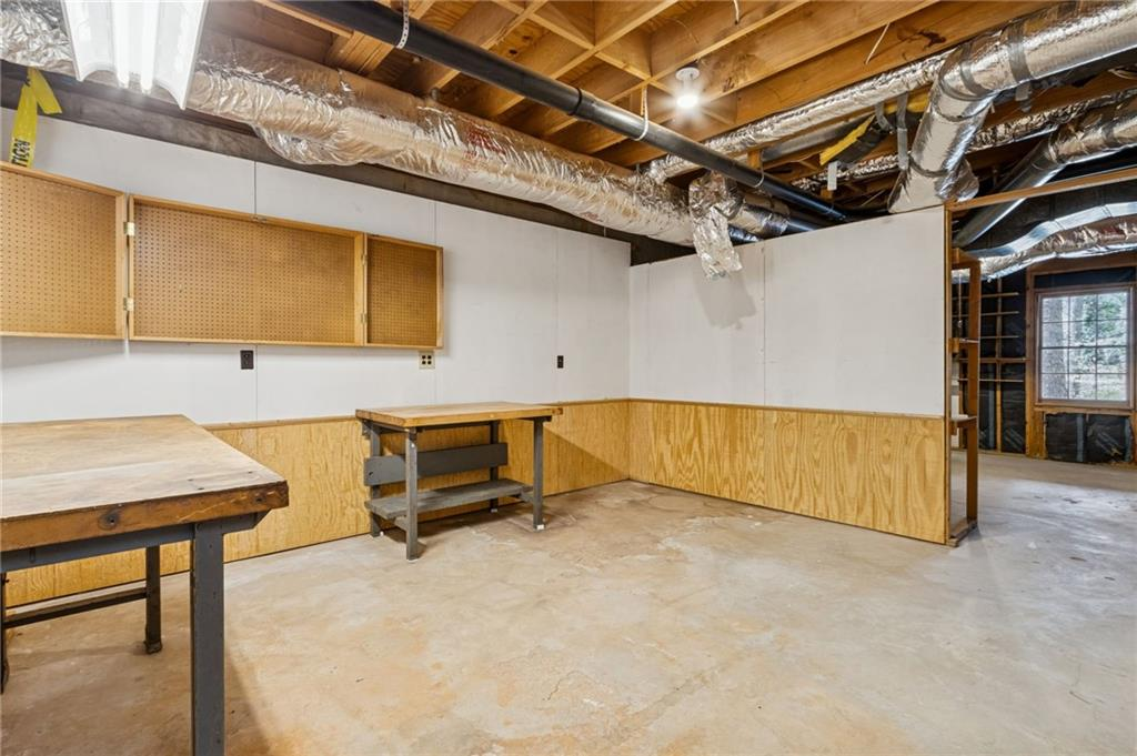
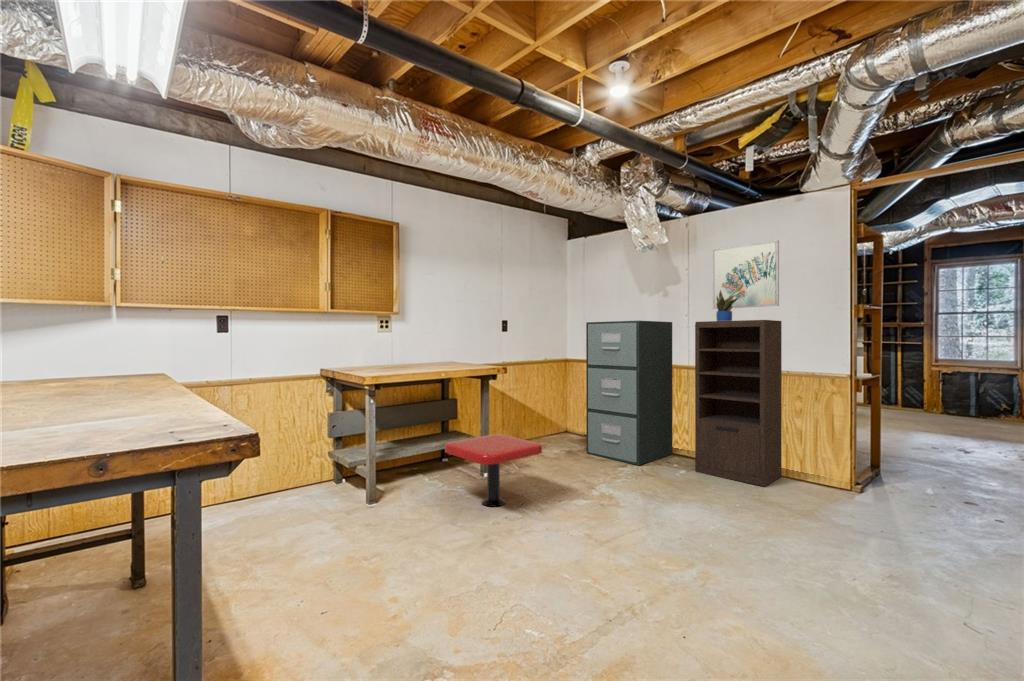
+ shelving unit [694,319,782,488]
+ pedestal table [444,433,543,508]
+ potted plant [715,283,743,321]
+ wall art [711,239,780,310]
+ filing cabinet [585,320,673,466]
